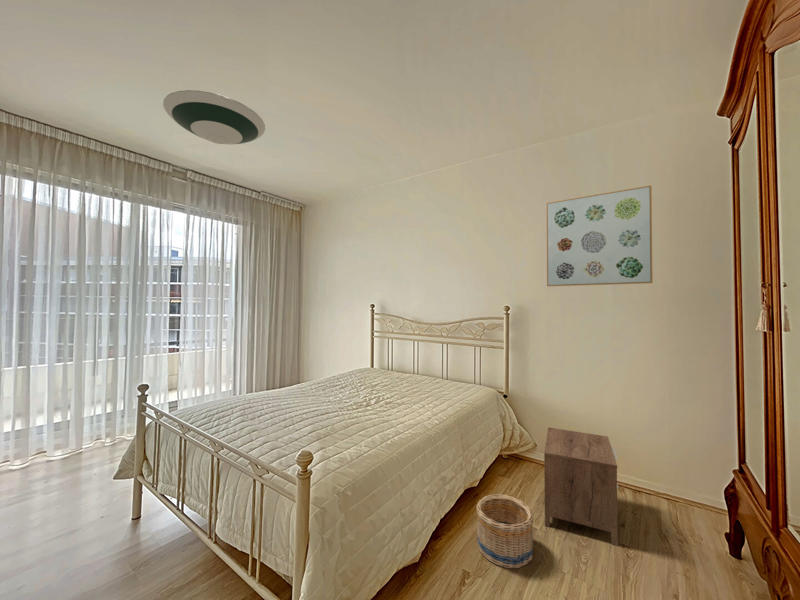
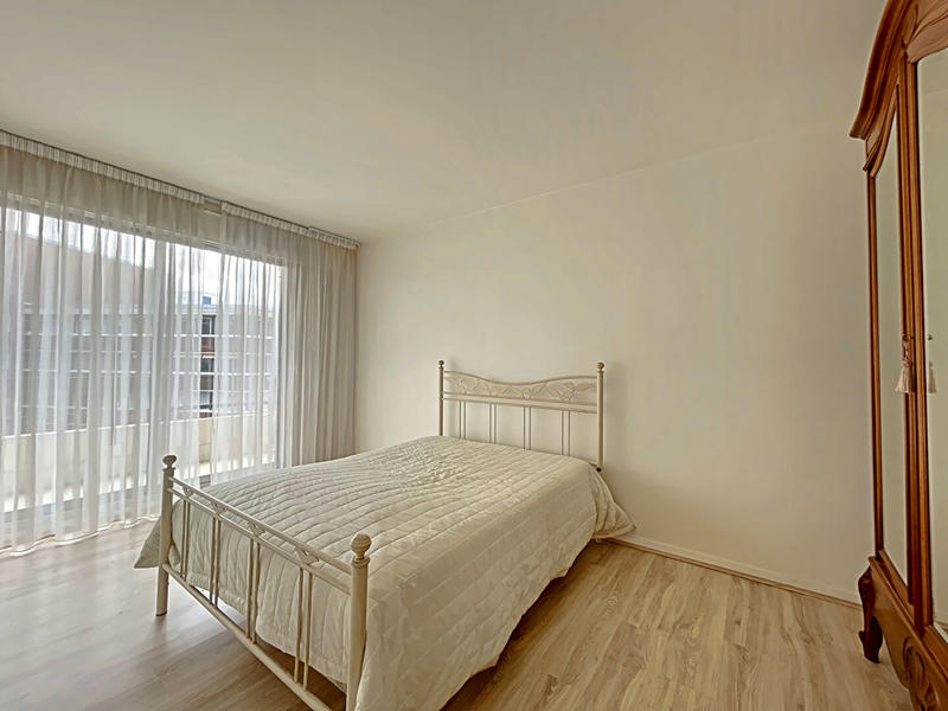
- wall art [545,184,654,287]
- basket [475,494,534,569]
- nightstand [543,427,620,547]
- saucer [162,89,266,145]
